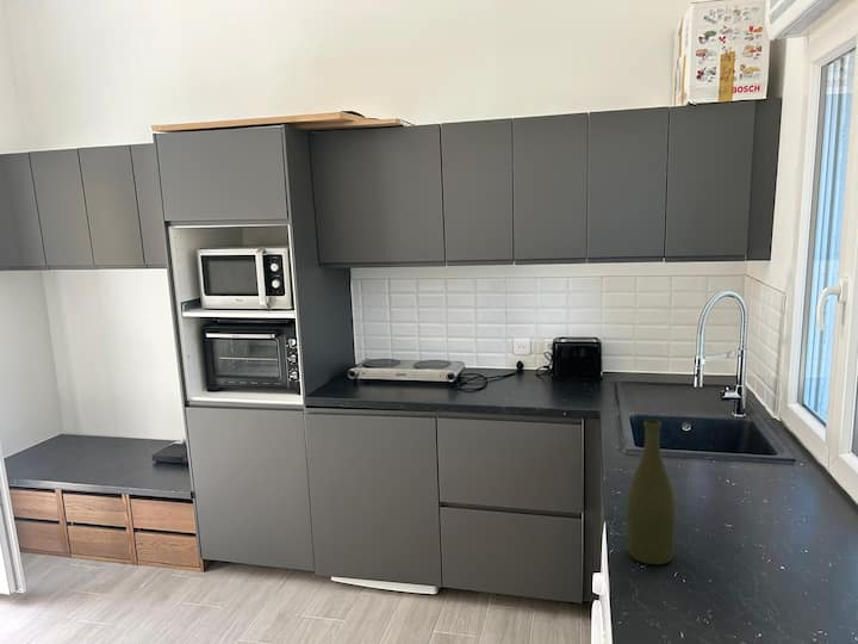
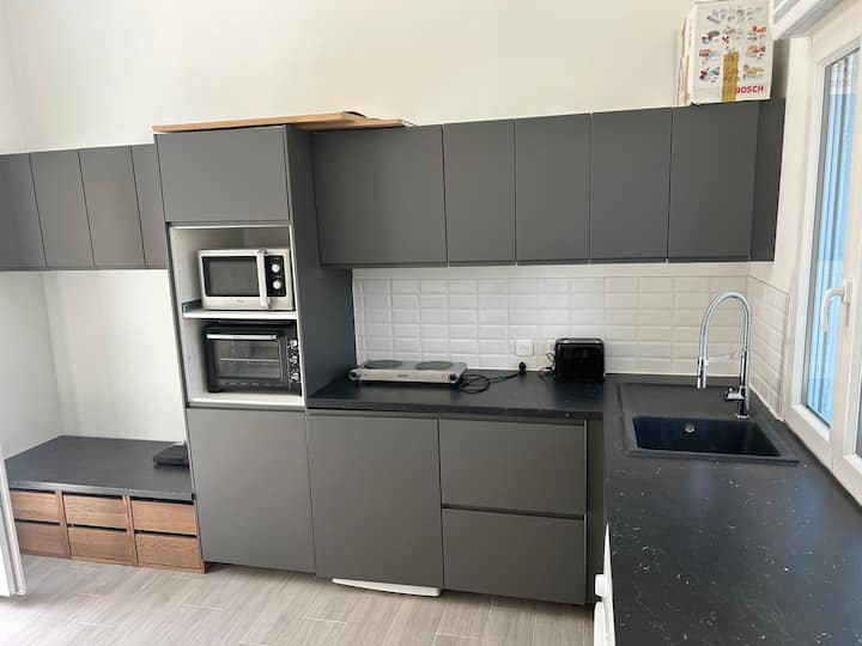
- bottle [626,419,677,565]
